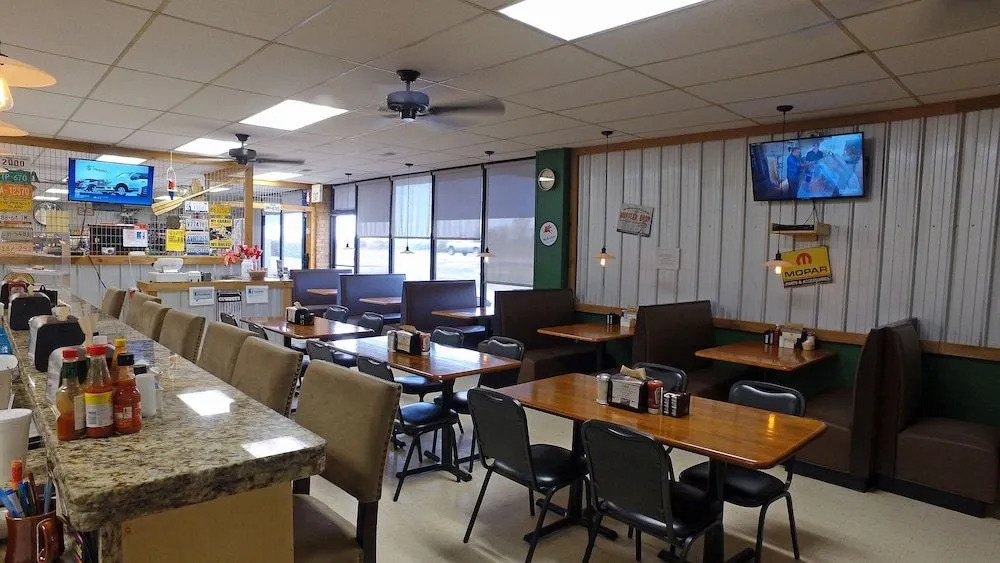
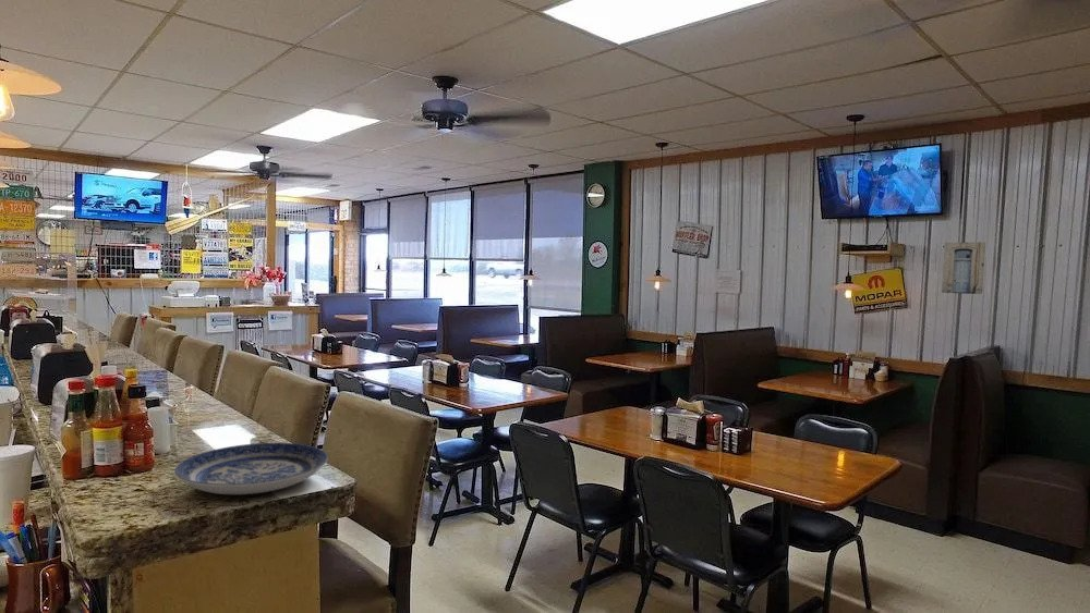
+ wall art [941,241,986,295]
+ plate [173,442,329,495]
